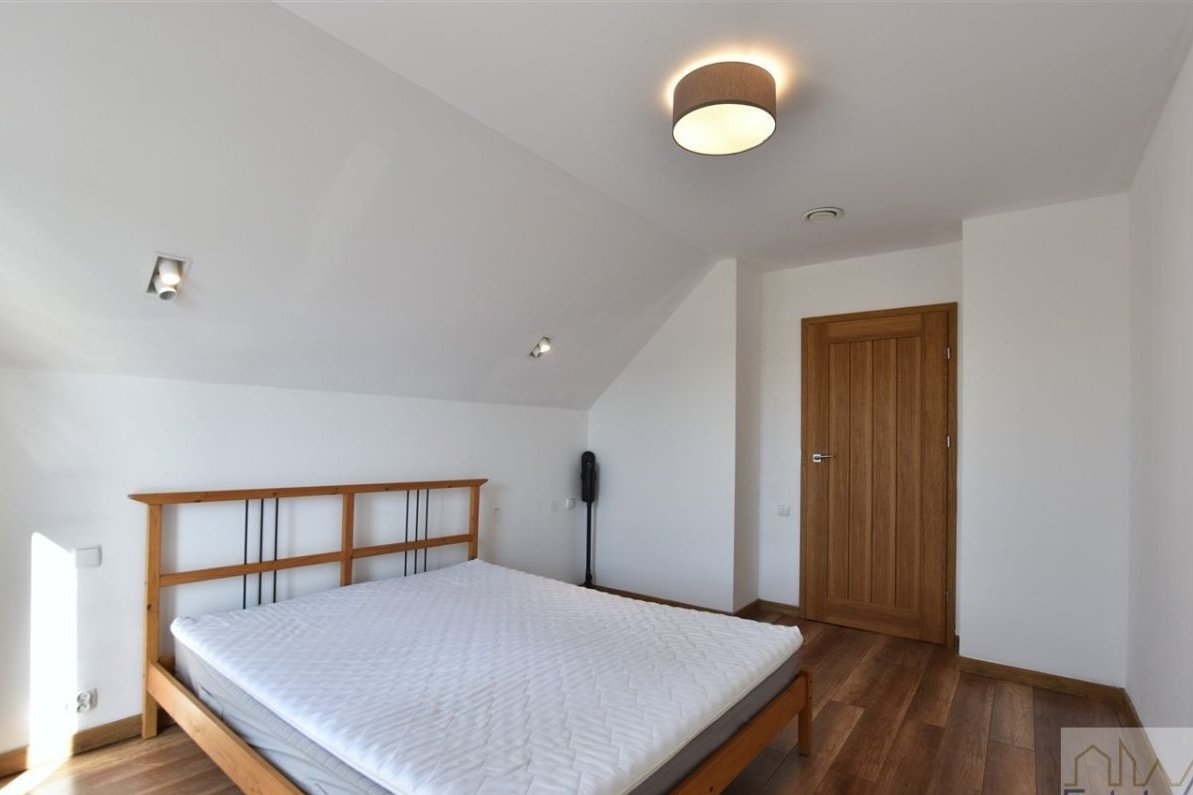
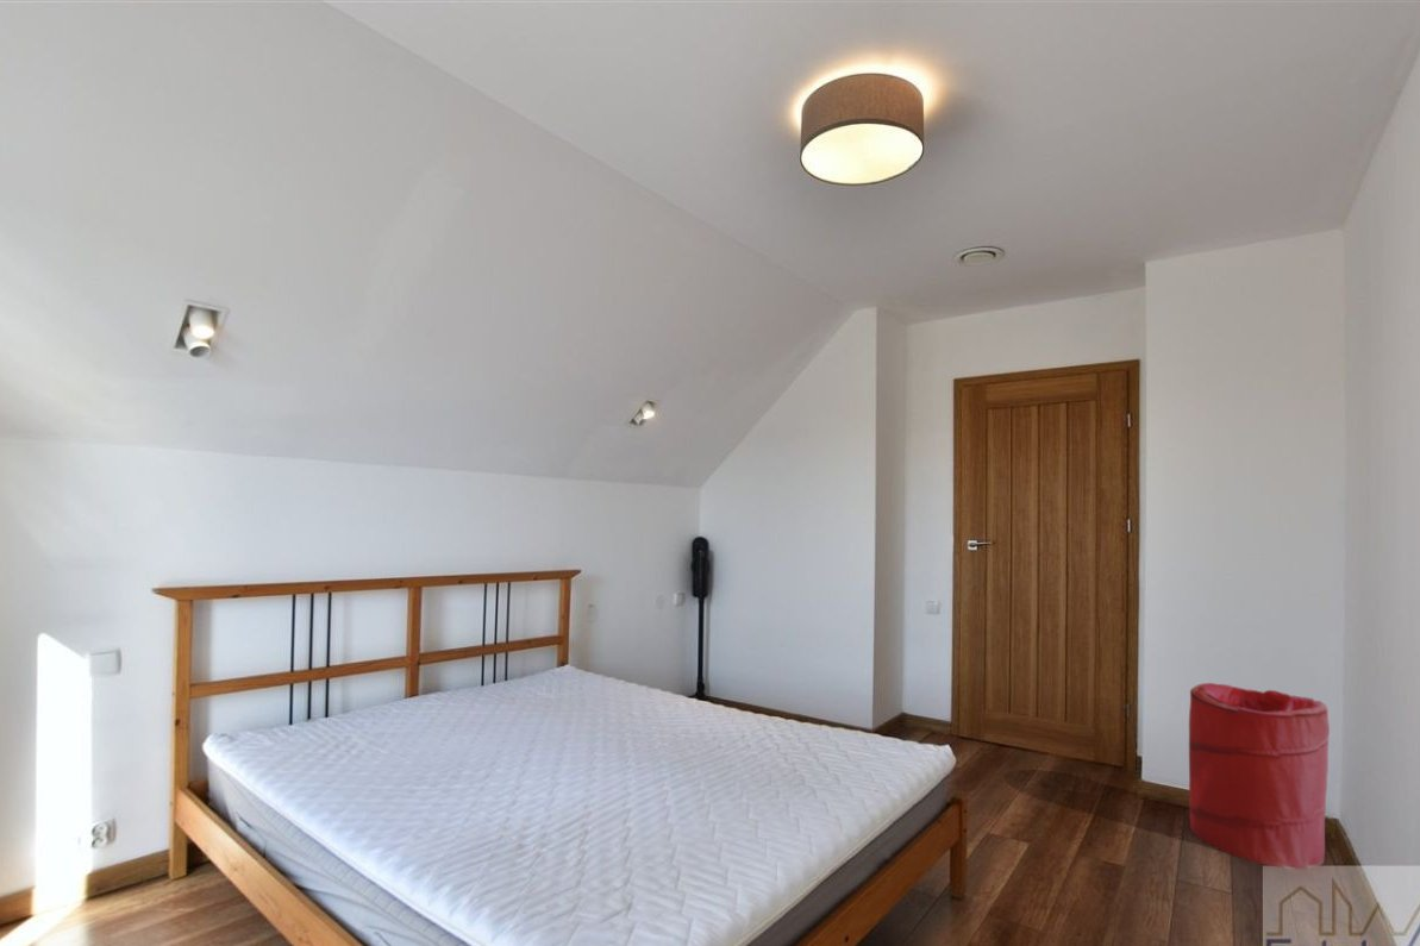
+ laundry hamper [1188,682,1331,870]
